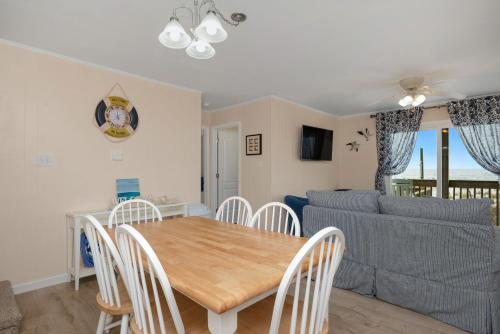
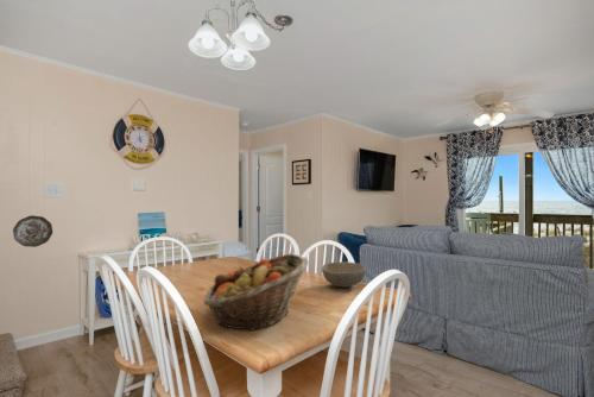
+ bowl [321,260,367,289]
+ fruit basket [202,253,310,332]
+ decorative plate [12,214,53,248]
